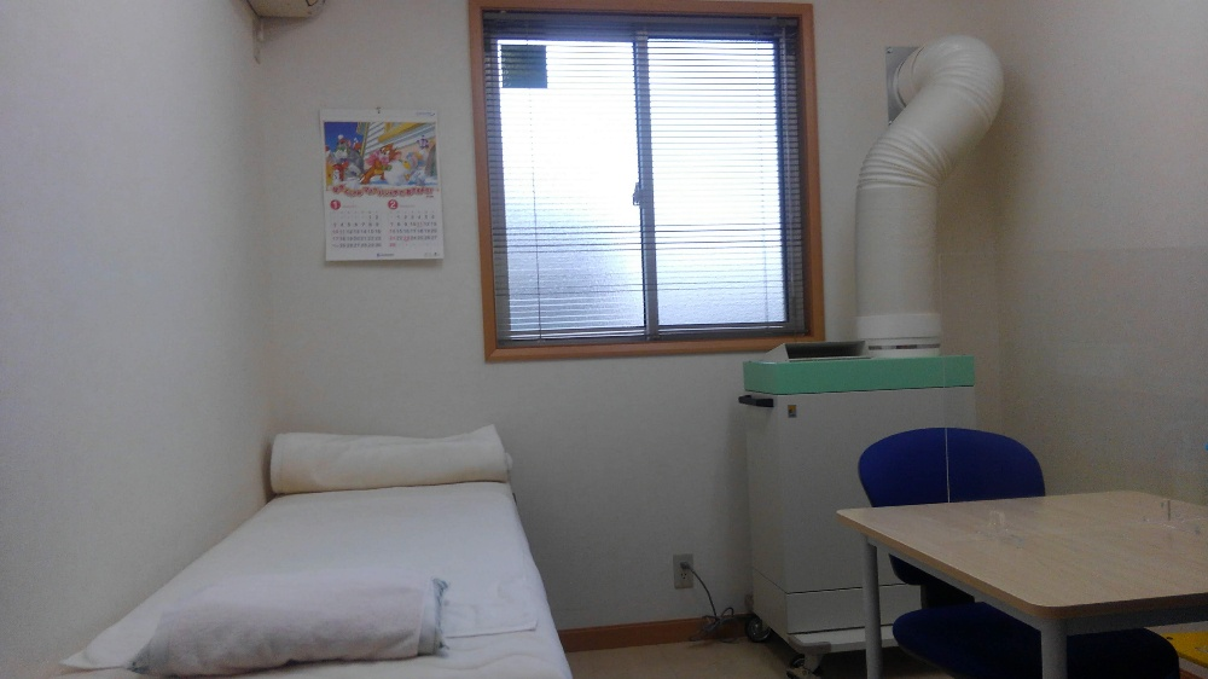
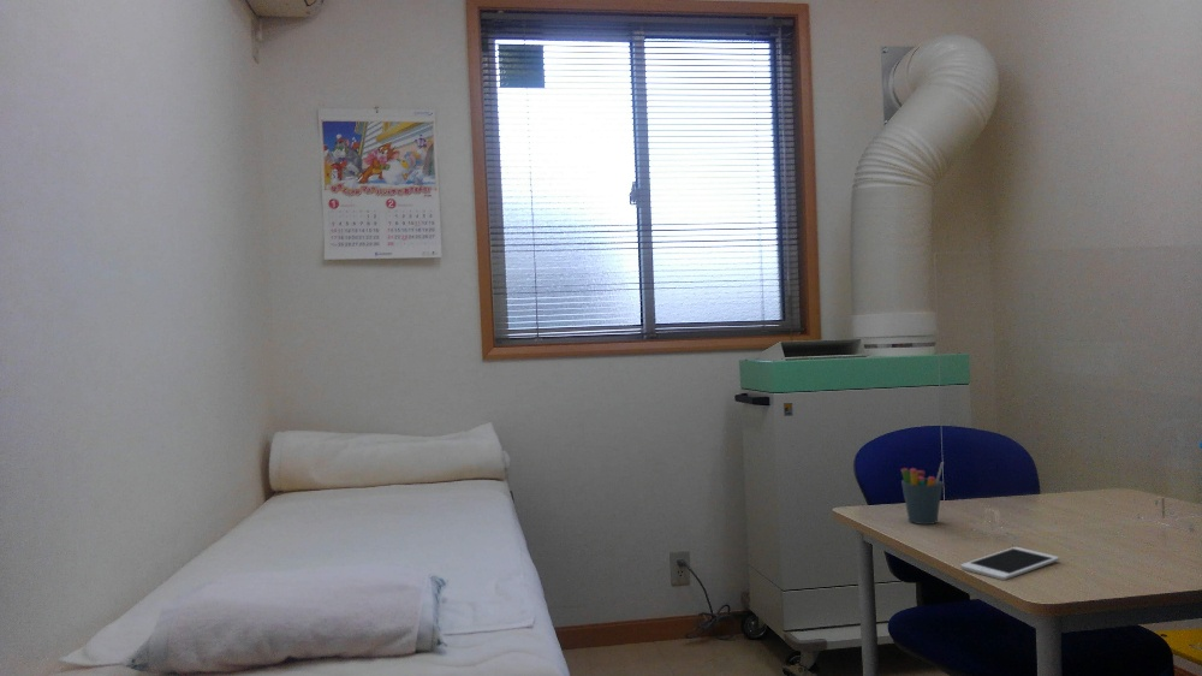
+ cell phone [959,546,1060,581]
+ pen holder [900,461,945,526]
